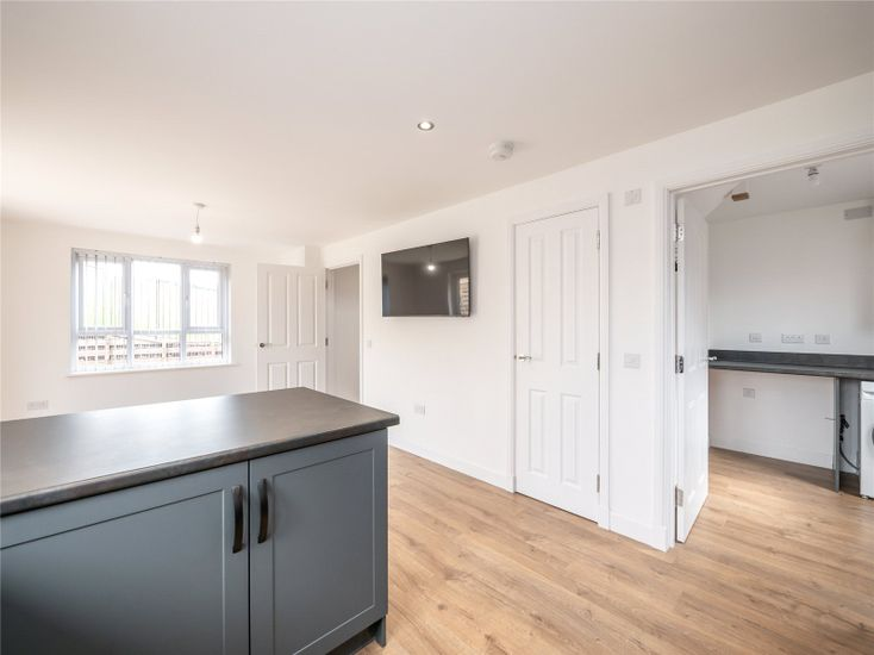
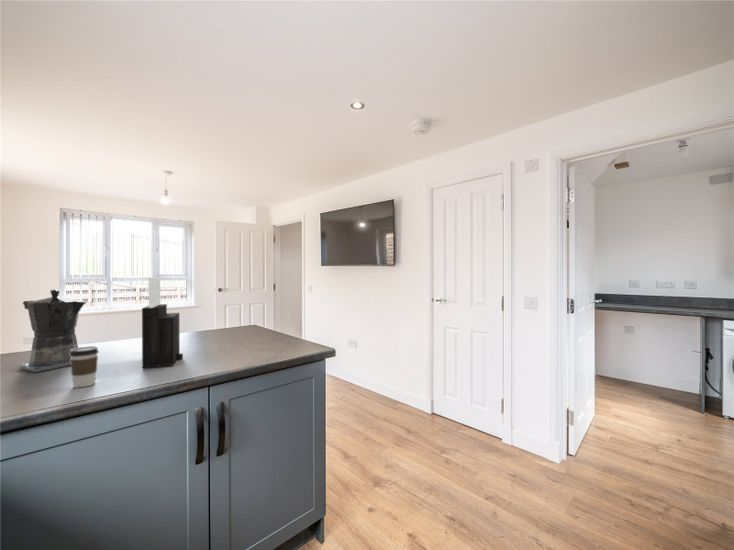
+ coffee maker [19,289,87,373]
+ coffee cup [69,345,100,389]
+ knife block [141,277,184,369]
